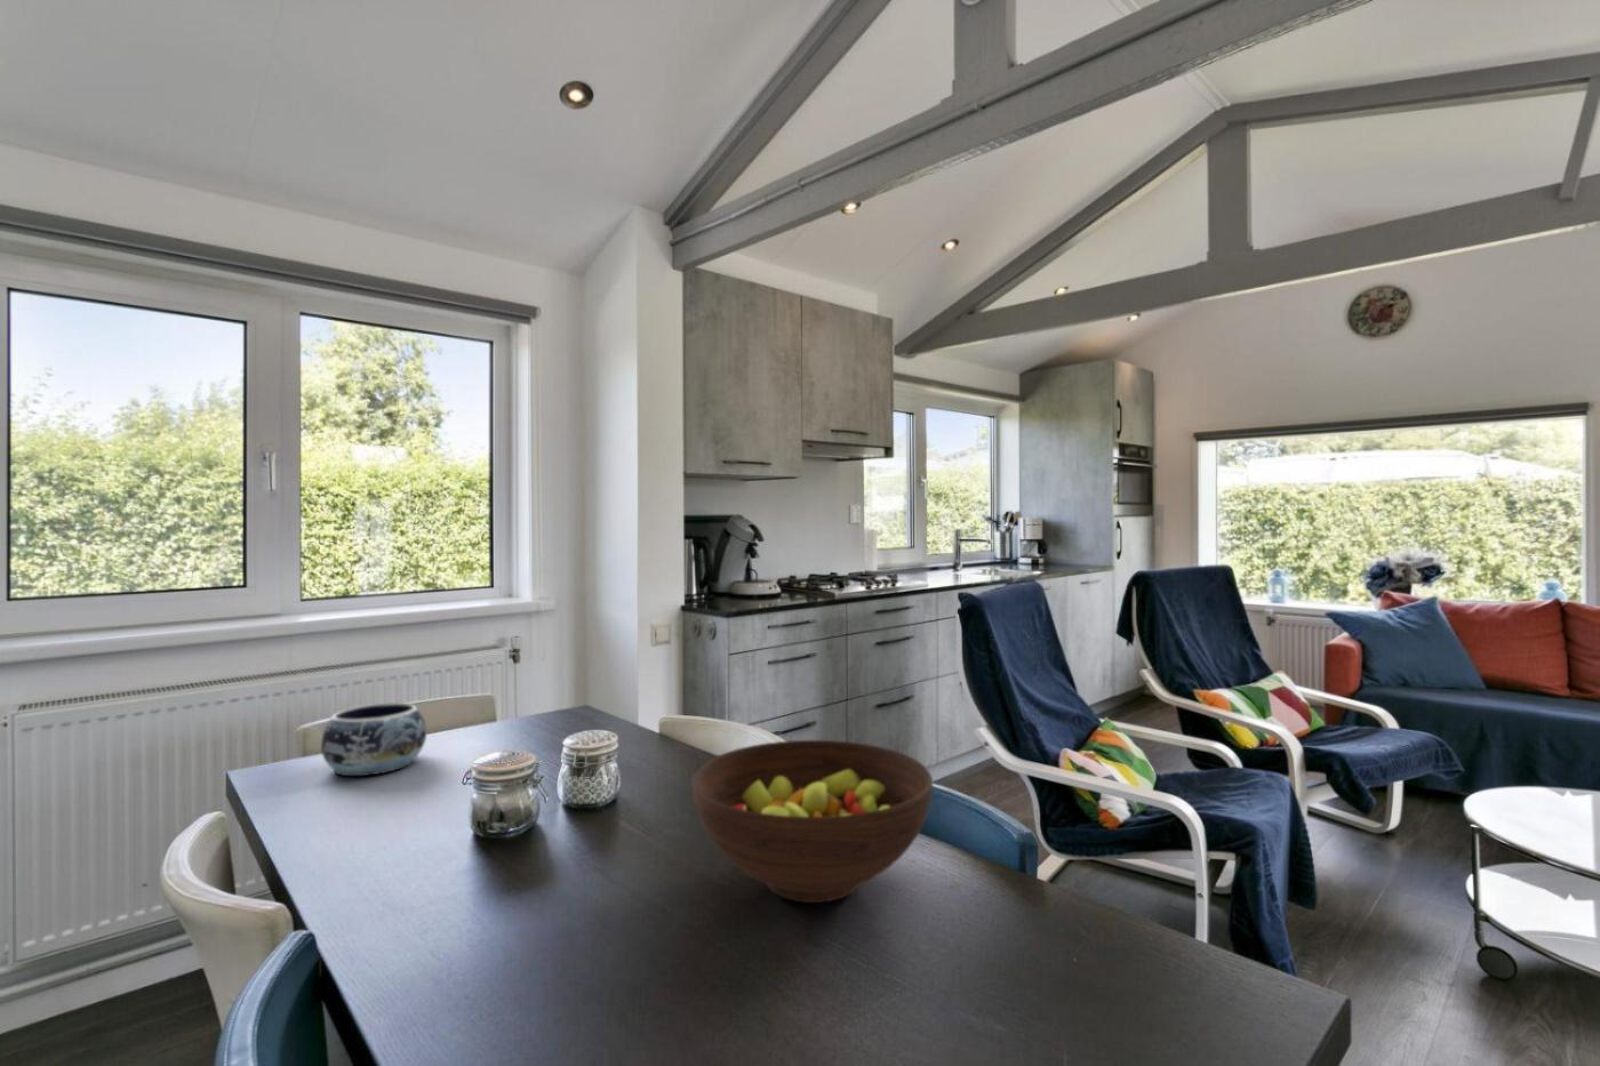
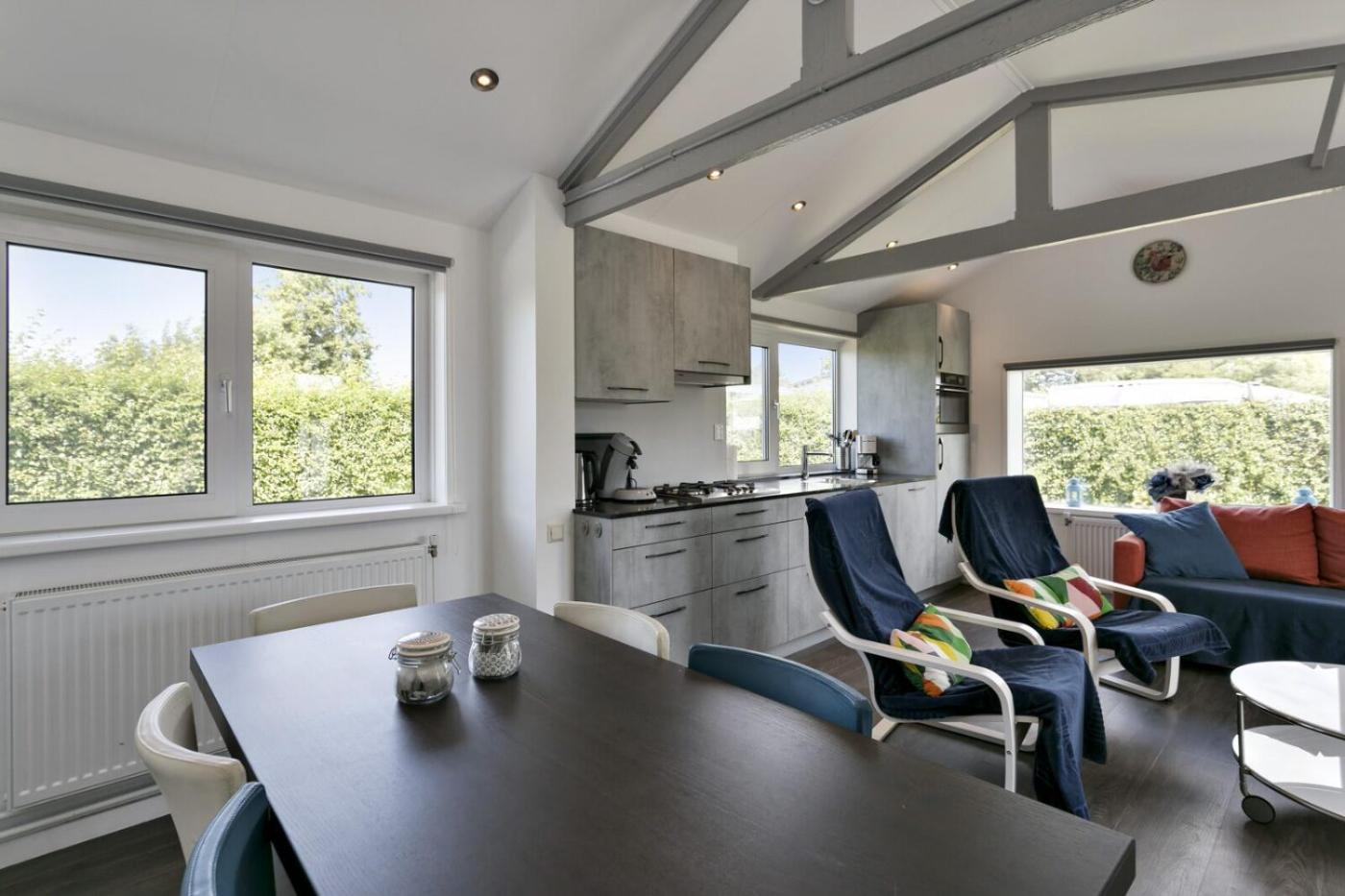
- decorative bowl [320,702,427,777]
- fruit bowl [691,739,934,904]
